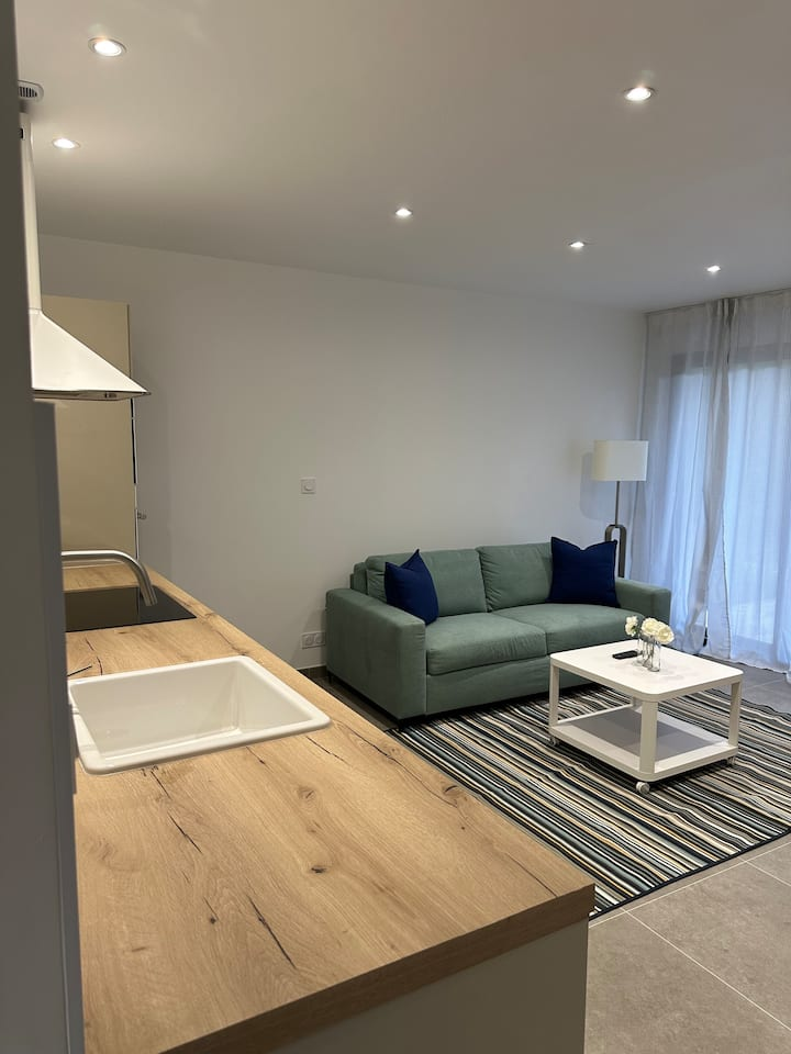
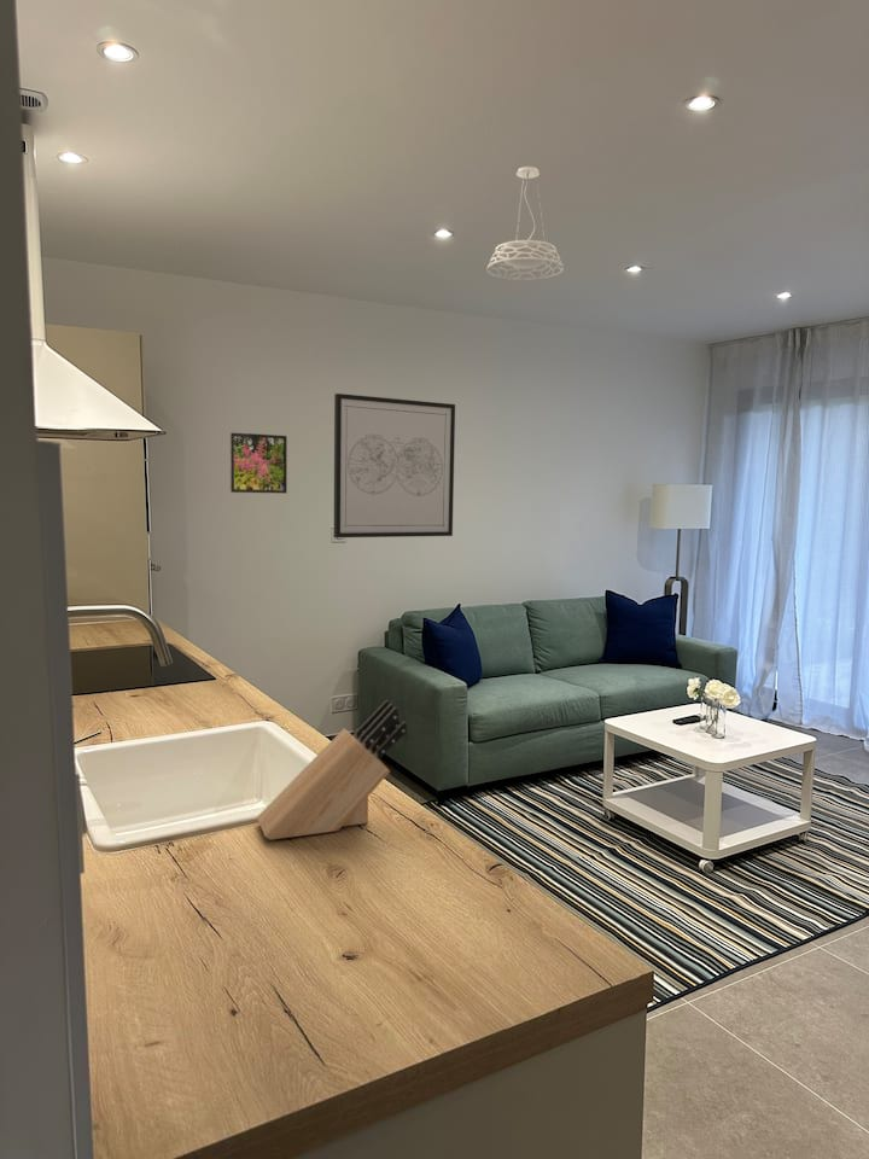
+ wall art [333,392,456,538]
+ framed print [229,432,288,495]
+ knife block [256,699,408,841]
+ pendant light [485,165,565,281]
